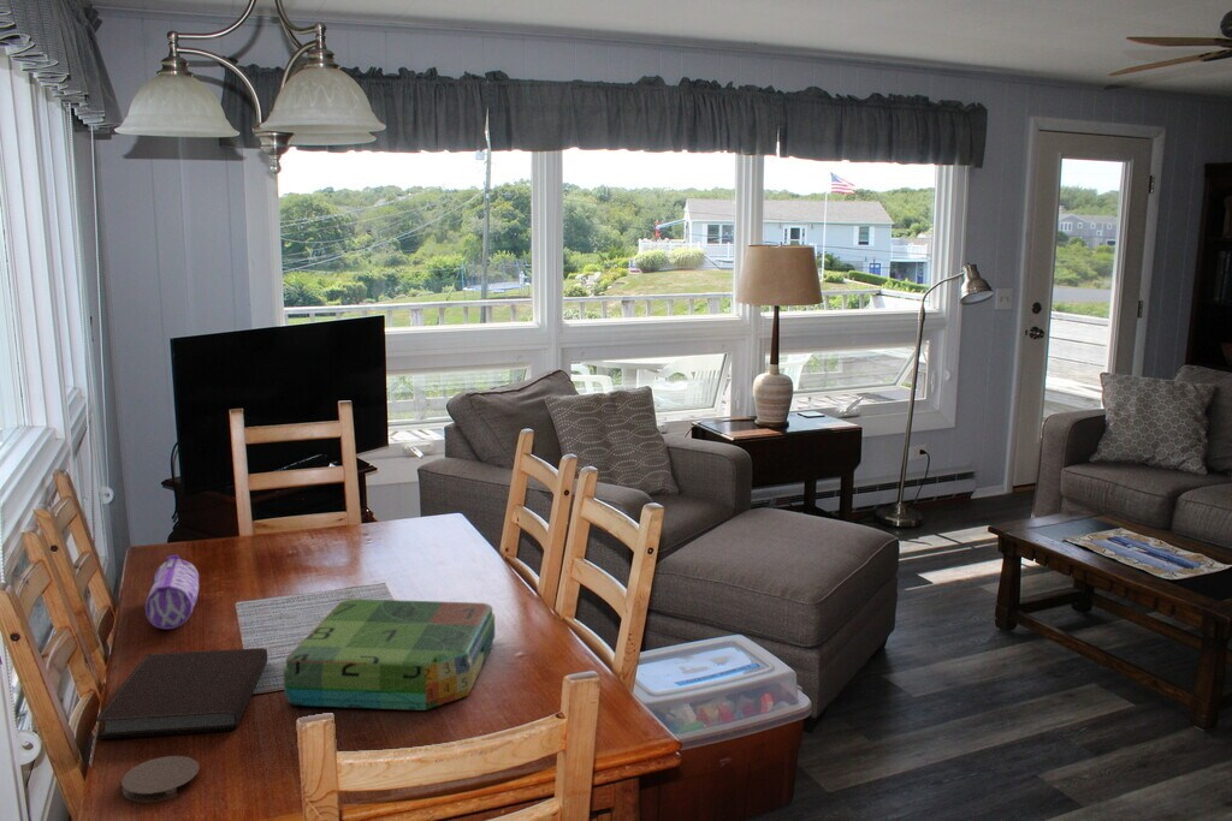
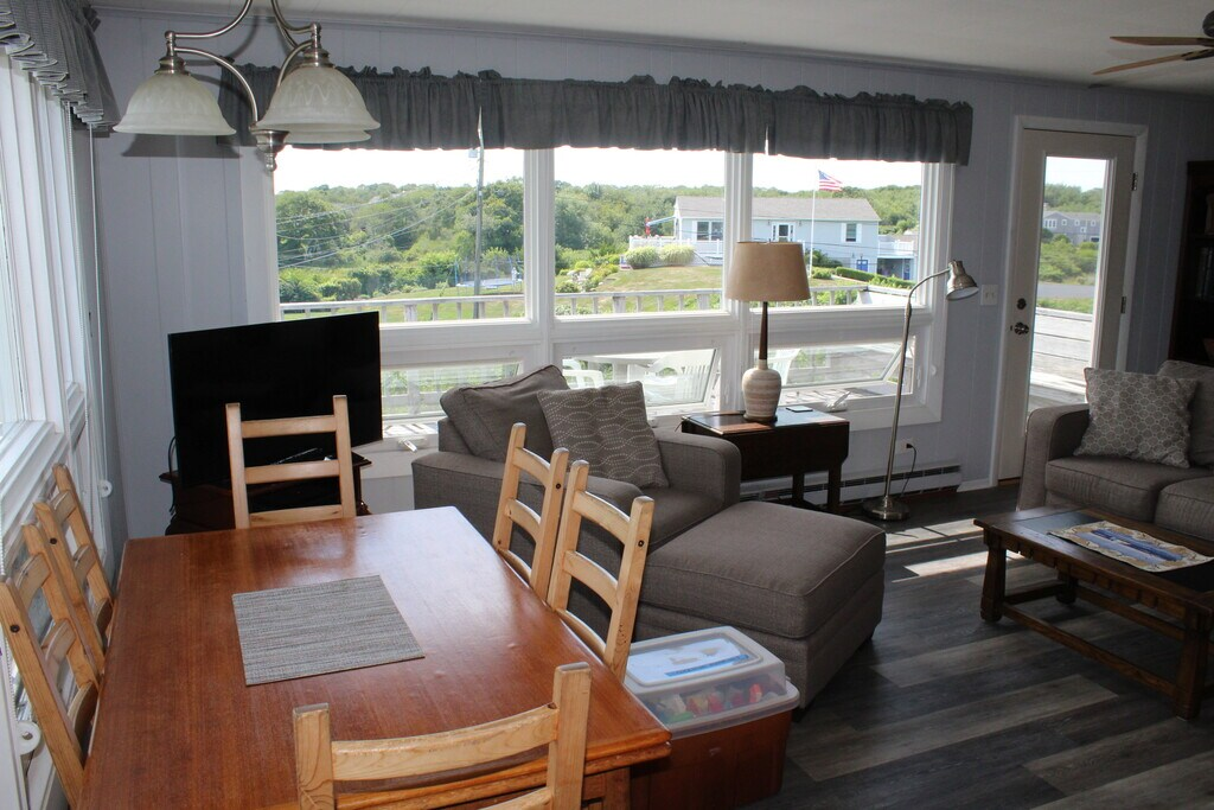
- notebook [94,647,268,740]
- pencil case [144,554,200,630]
- coaster [120,755,201,804]
- board game [283,597,496,712]
